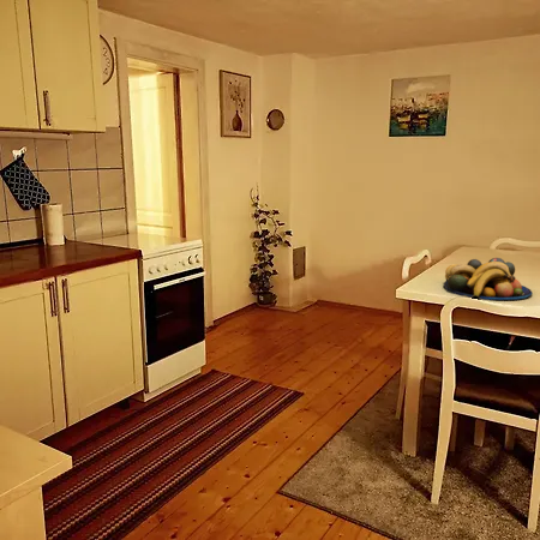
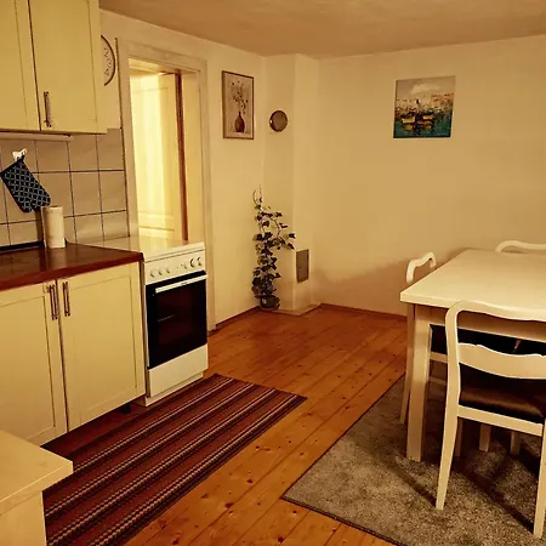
- fruit bowl [443,257,534,301]
